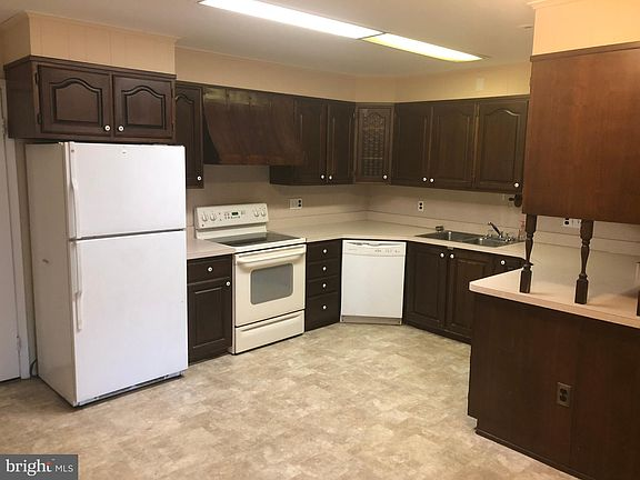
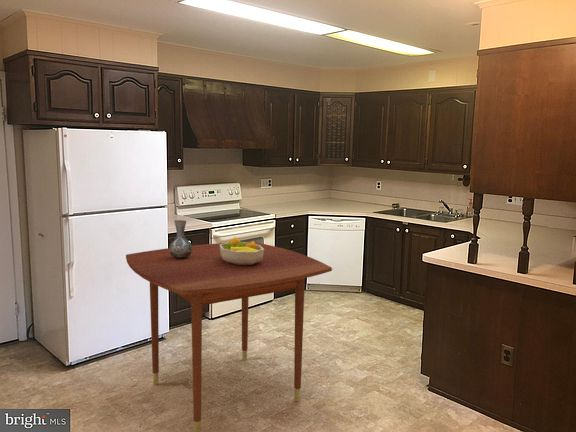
+ pitcher [168,219,193,259]
+ fruit bowl [220,236,264,265]
+ dining table [125,241,333,432]
